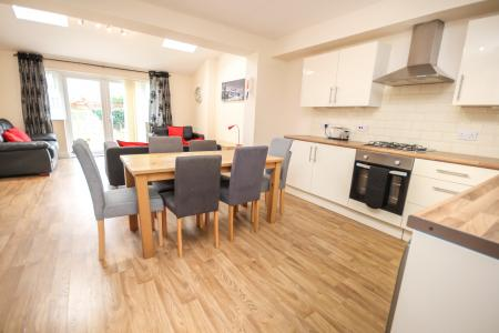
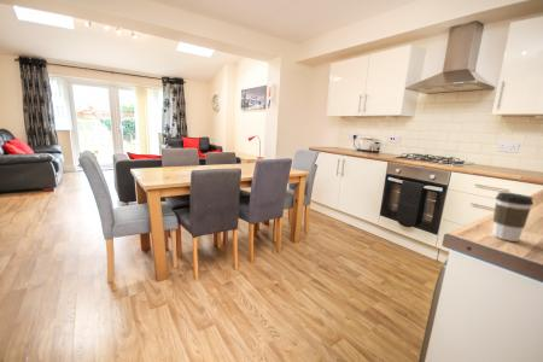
+ coffee cup [491,191,535,243]
